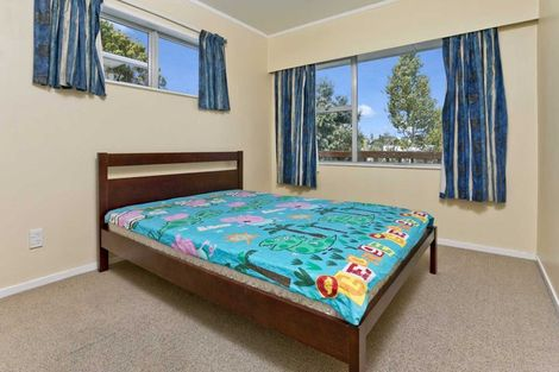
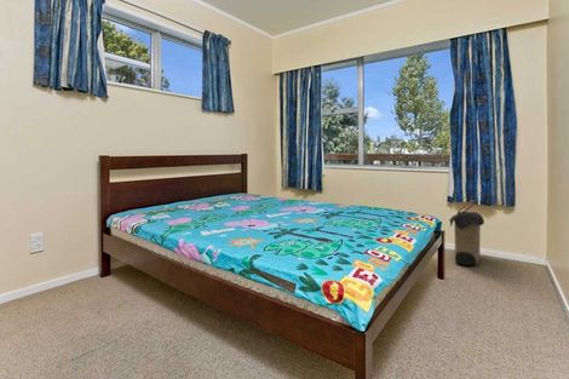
+ laundry hamper [448,199,485,266]
